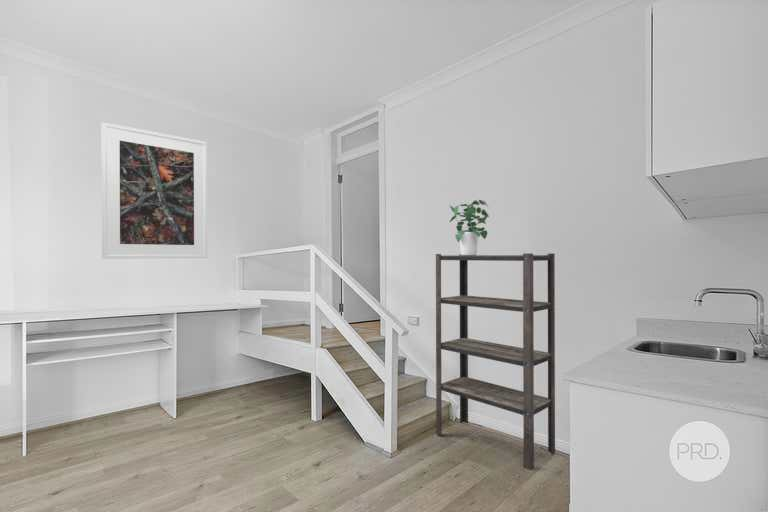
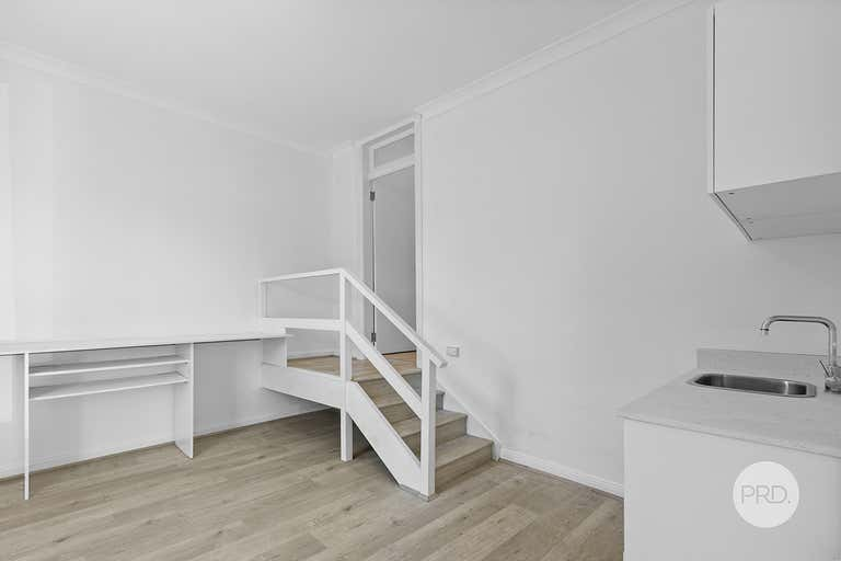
- potted plant [448,199,490,255]
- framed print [101,122,208,260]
- shelving unit [435,253,556,471]
